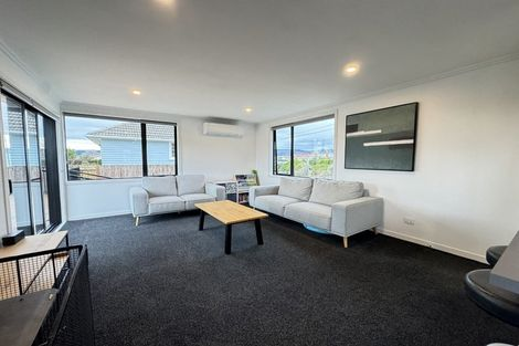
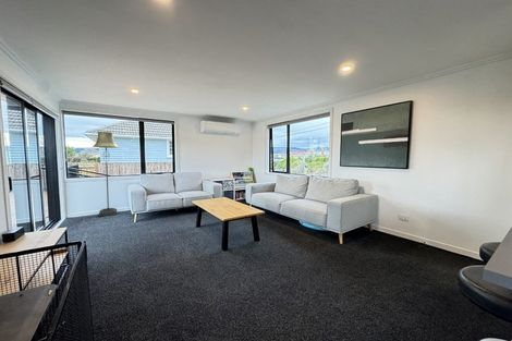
+ floor lamp [92,131,119,217]
